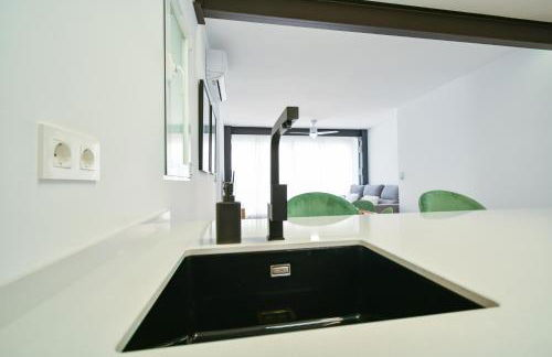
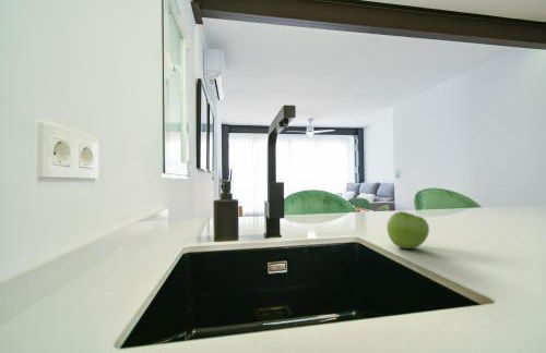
+ fruit [385,210,430,249]
